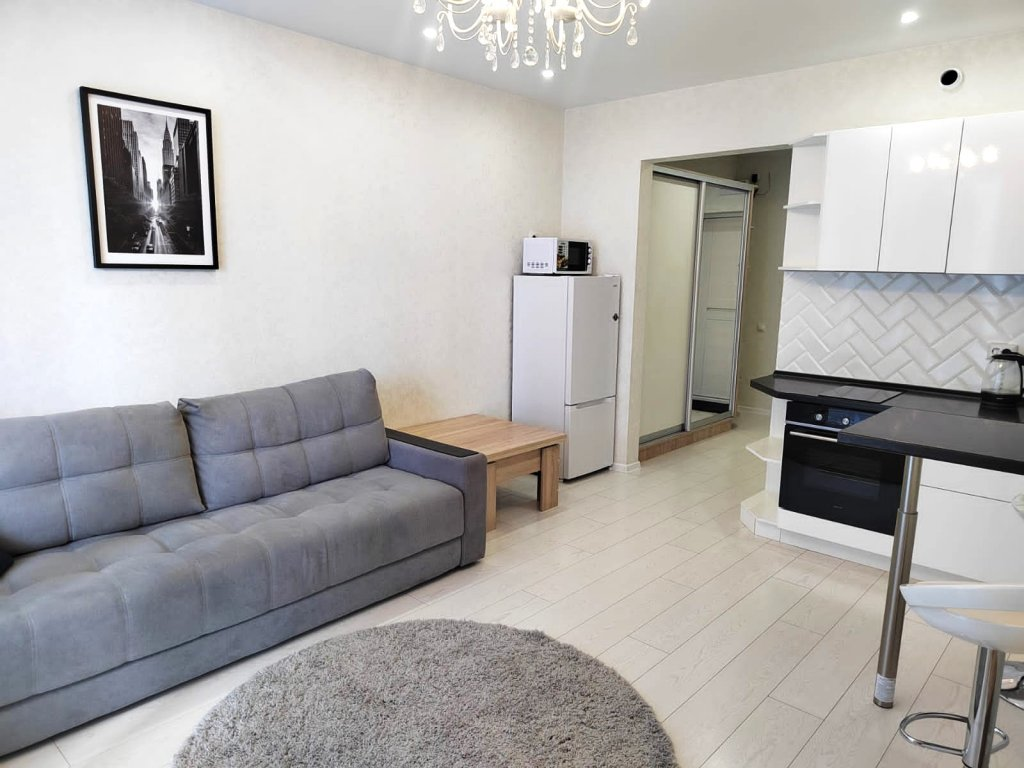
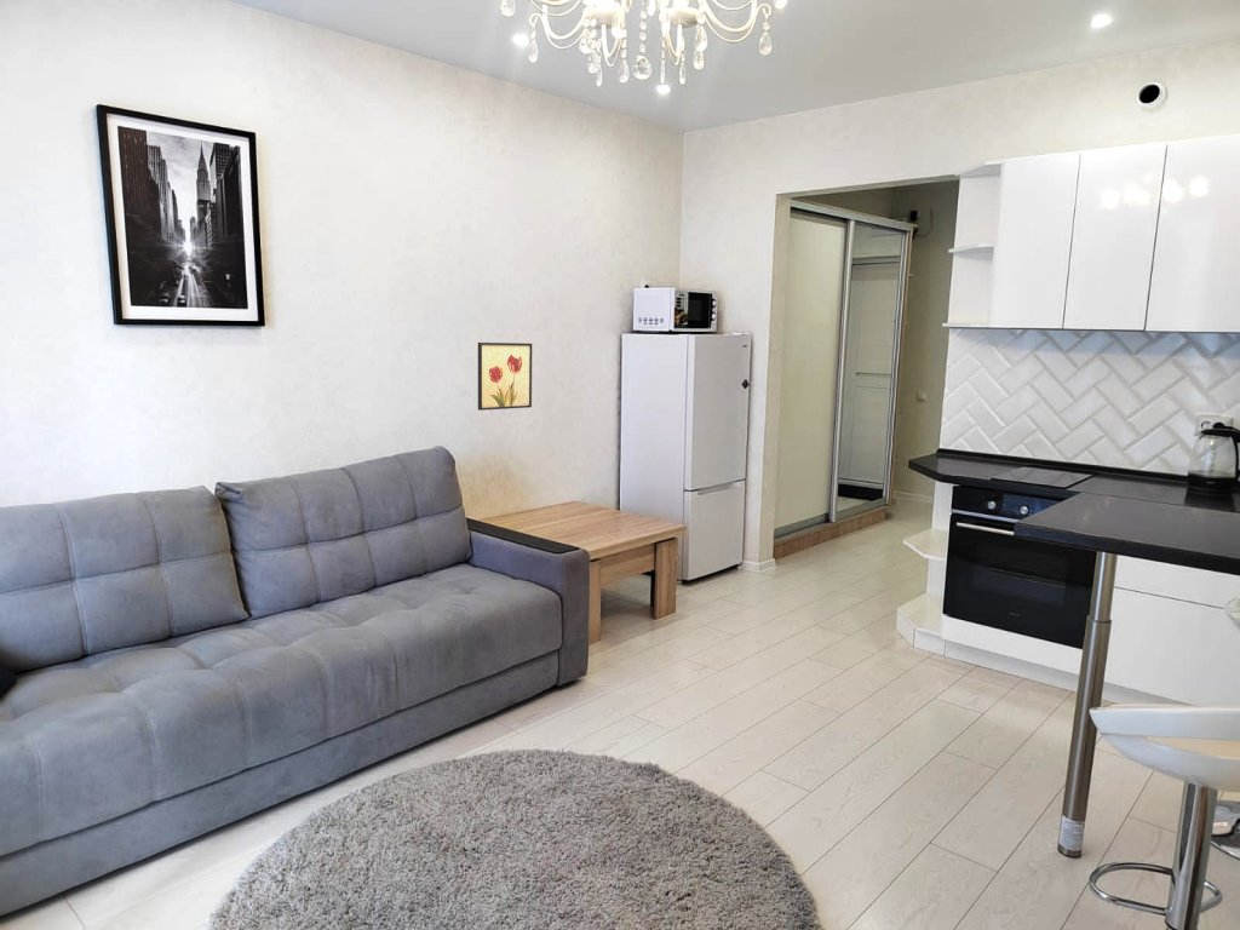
+ wall art [477,341,533,412]
